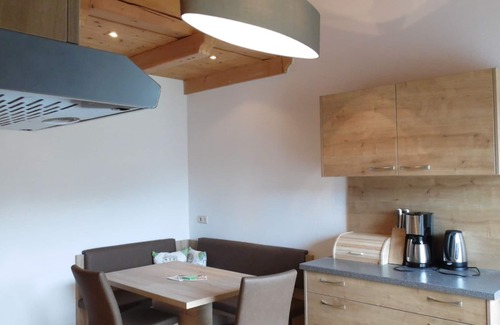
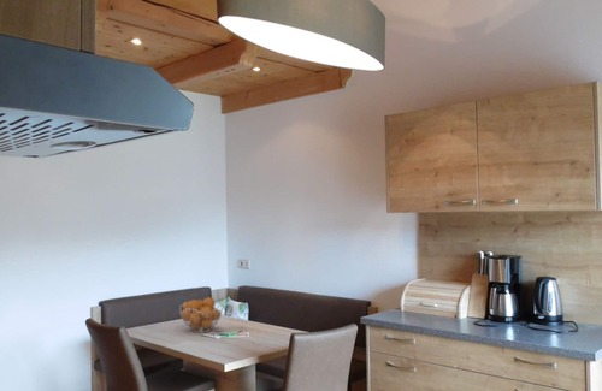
+ fruit basket [178,296,224,334]
